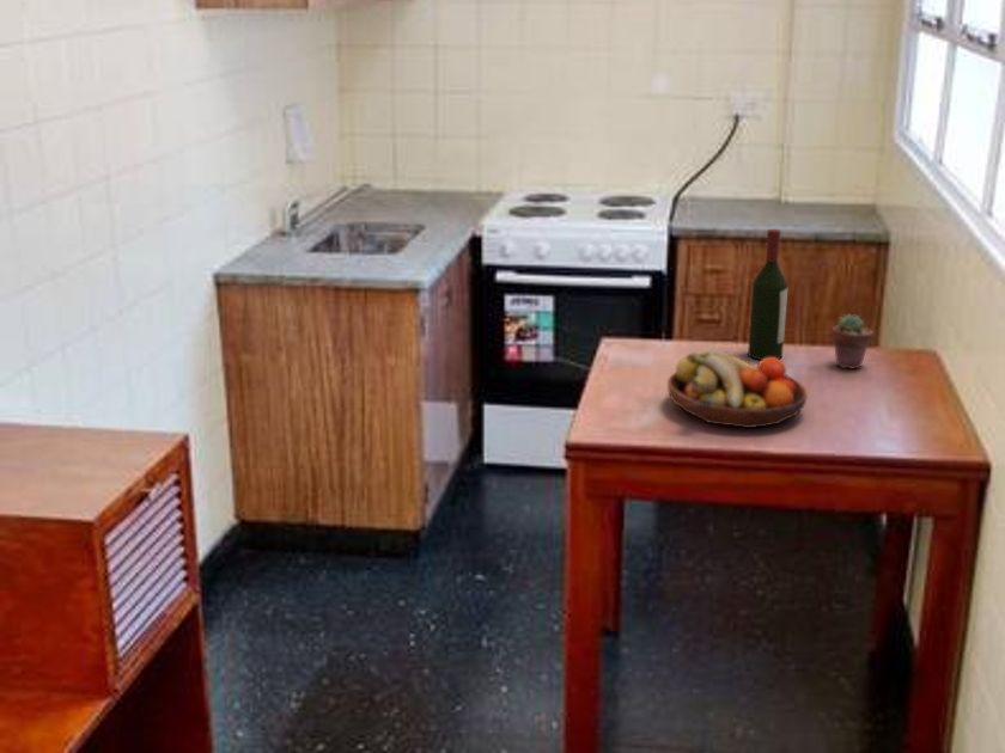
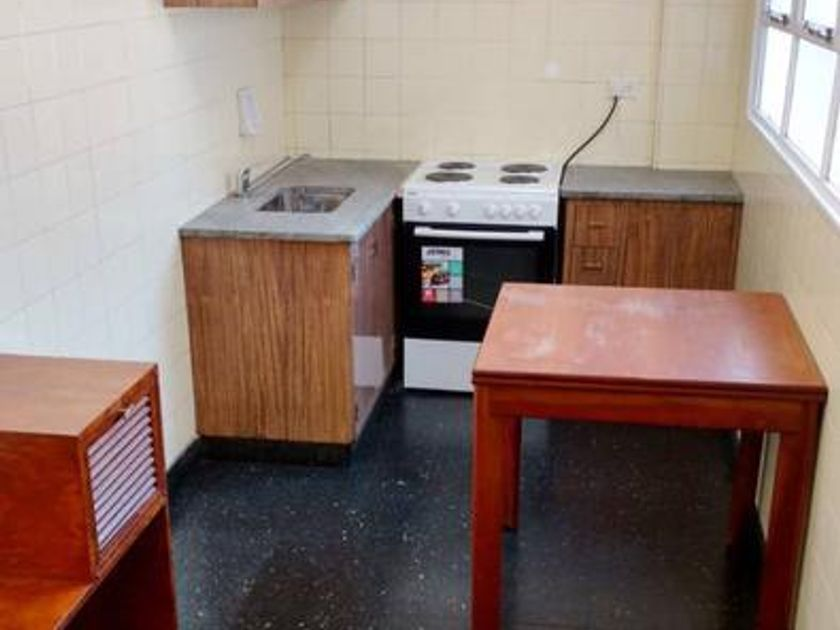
- potted succulent [830,313,875,369]
- fruit bowl [666,348,809,429]
- wine bottle [747,228,788,361]
